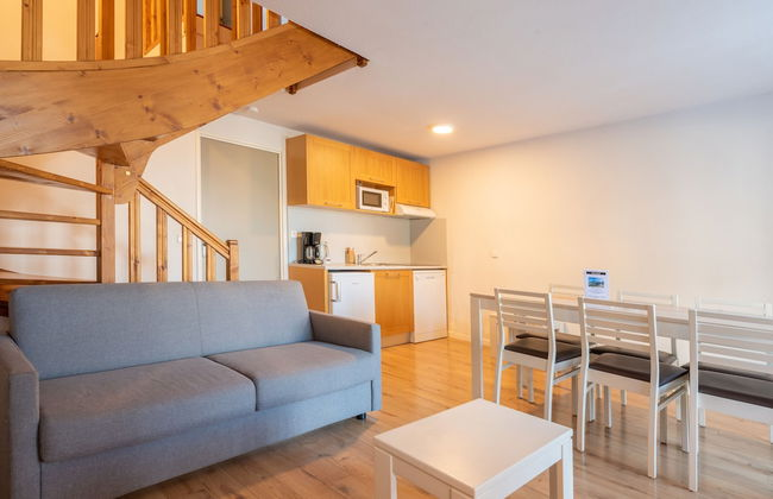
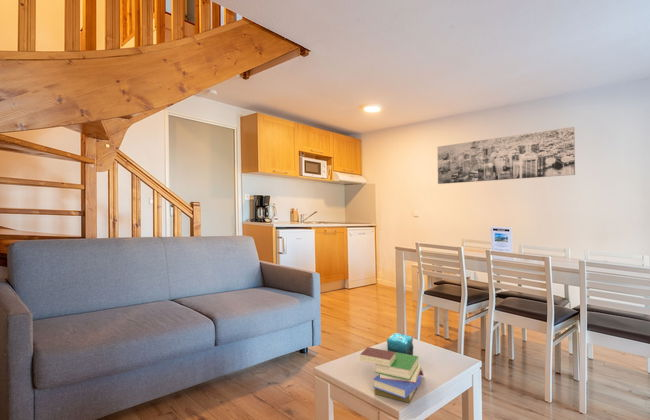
+ wall art [436,126,576,185]
+ candle [386,332,414,356]
+ book [359,346,425,404]
